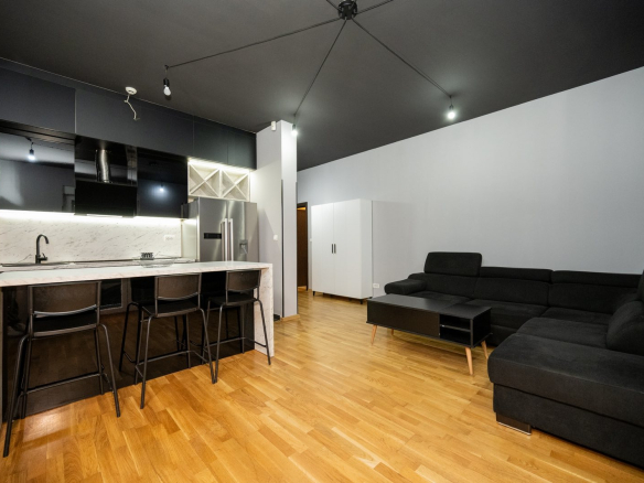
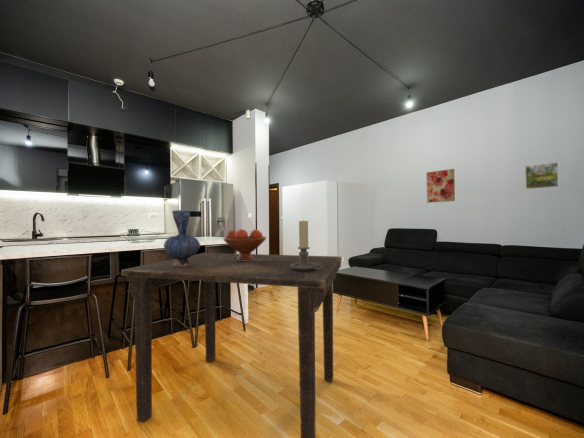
+ vase [163,209,201,267]
+ dining table [120,252,343,438]
+ wall art [426,168,456,204]
+ candle holder [291,219,322,271]
+ fruit bowl [222,228,267,261]
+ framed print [524,161,560,190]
